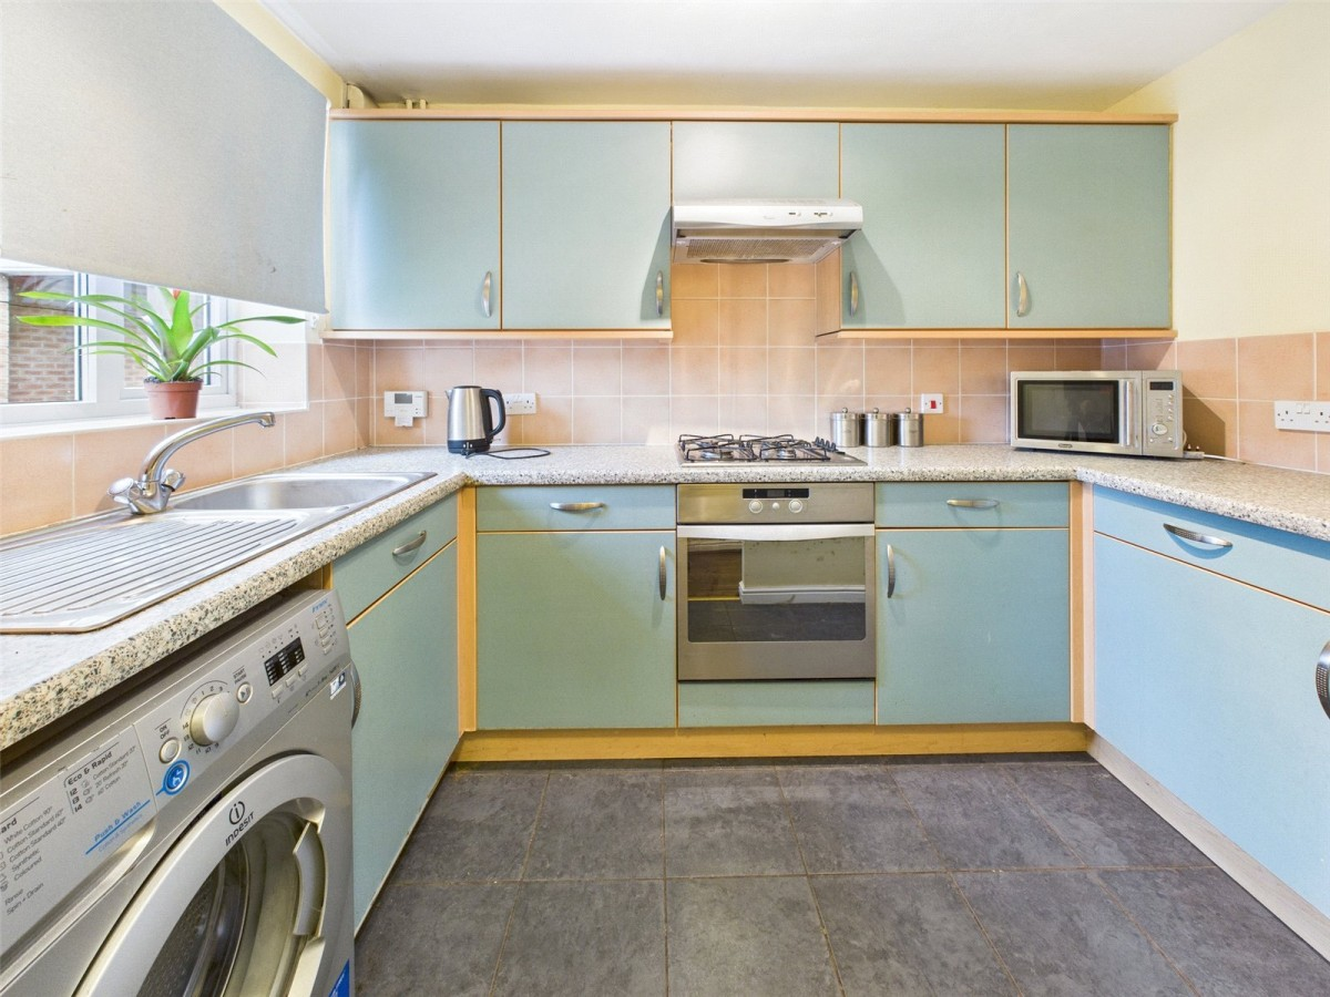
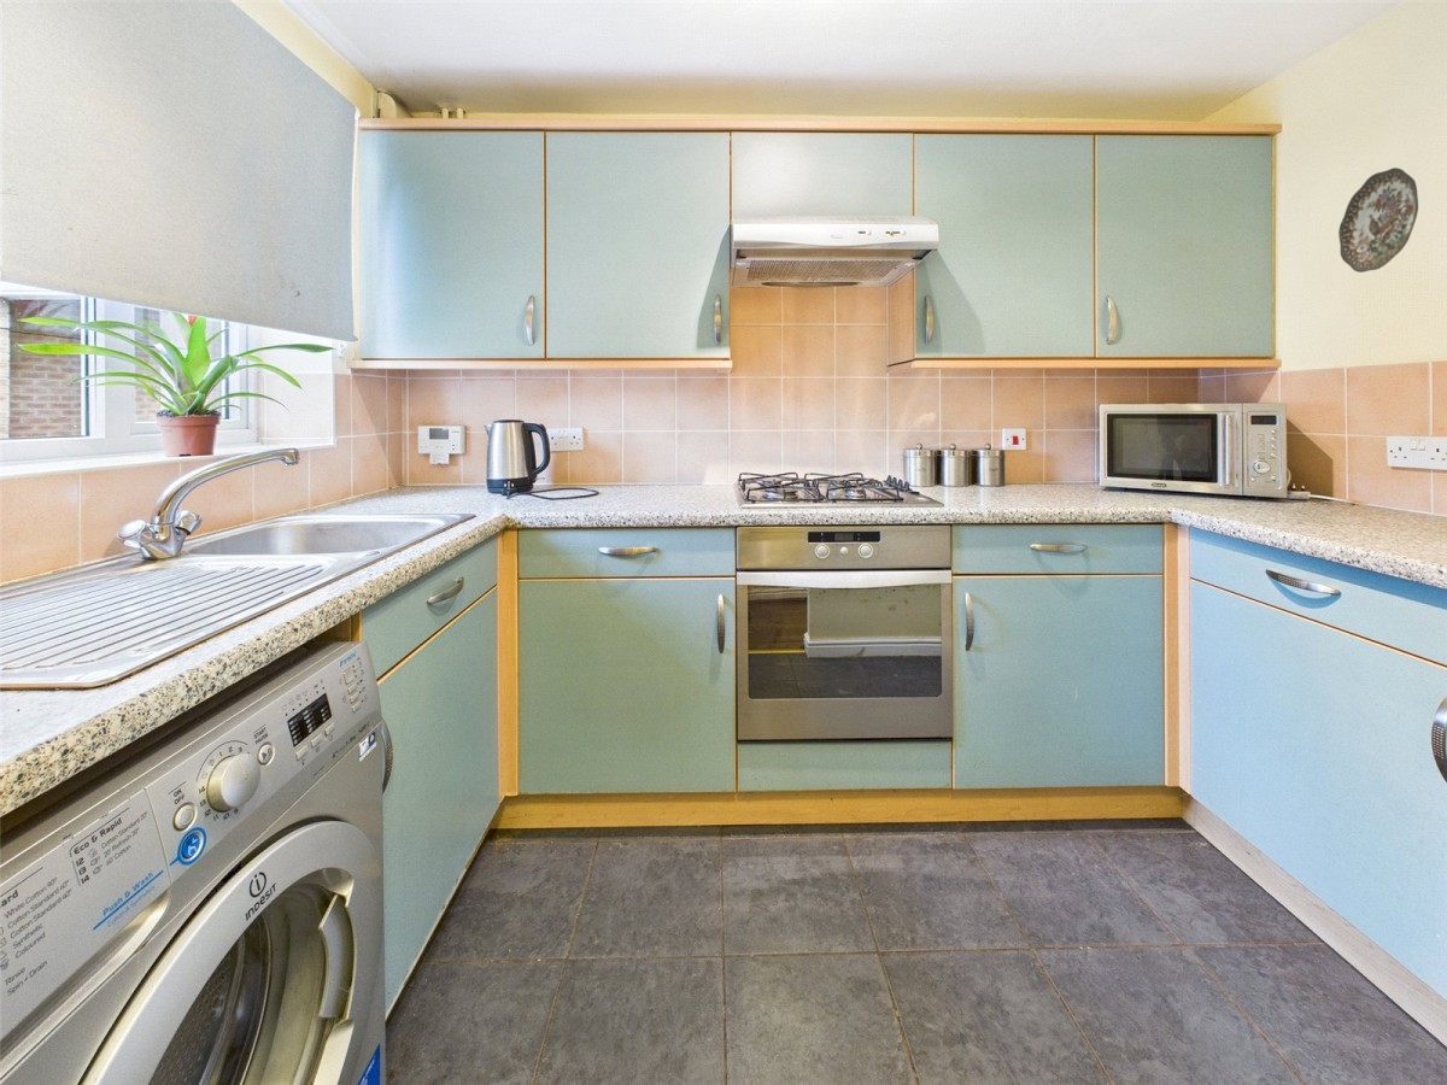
+ decorative plate [1337,166,1419,274]
